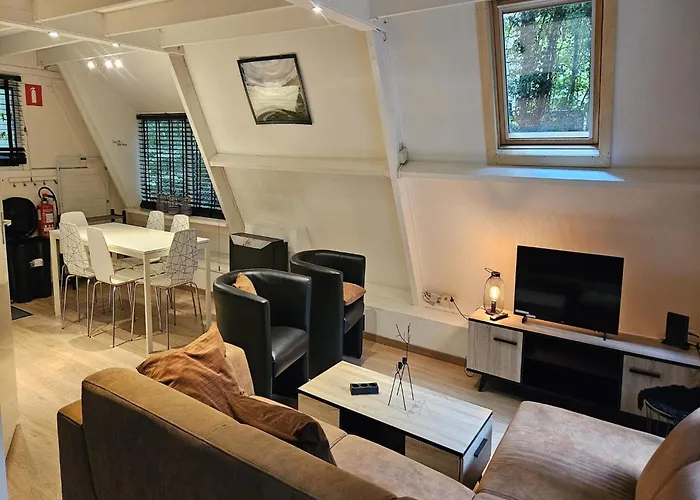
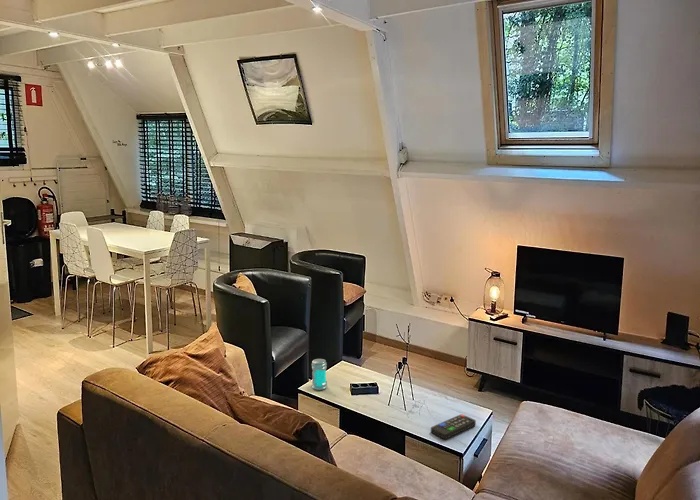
+ jar [310,358,328,391]
+ remote control [430,413,477,440]
